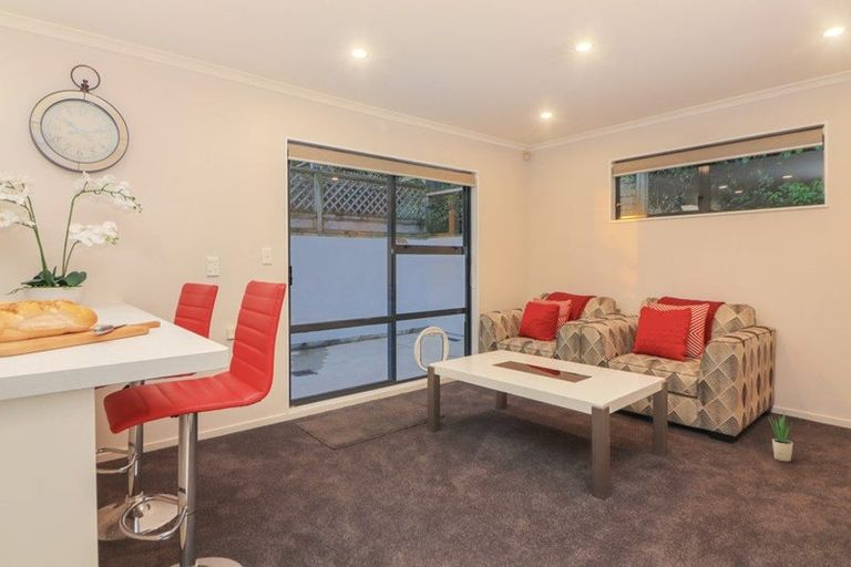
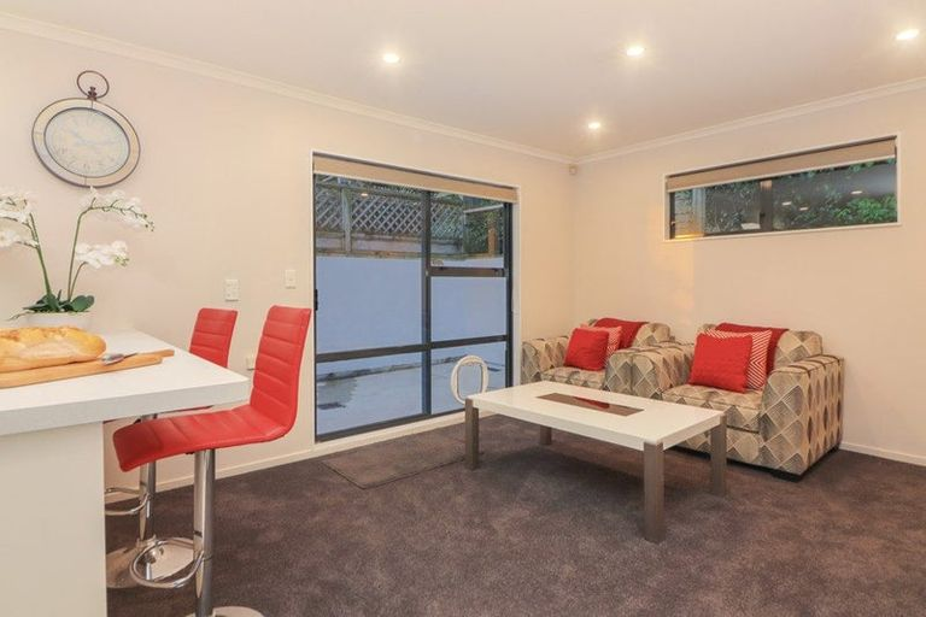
- potted plant [767,410,794,463]
